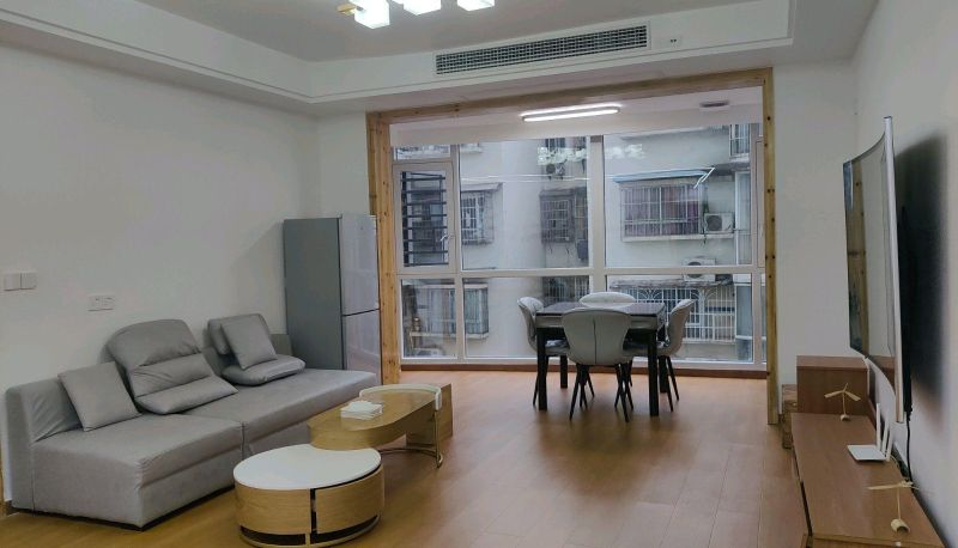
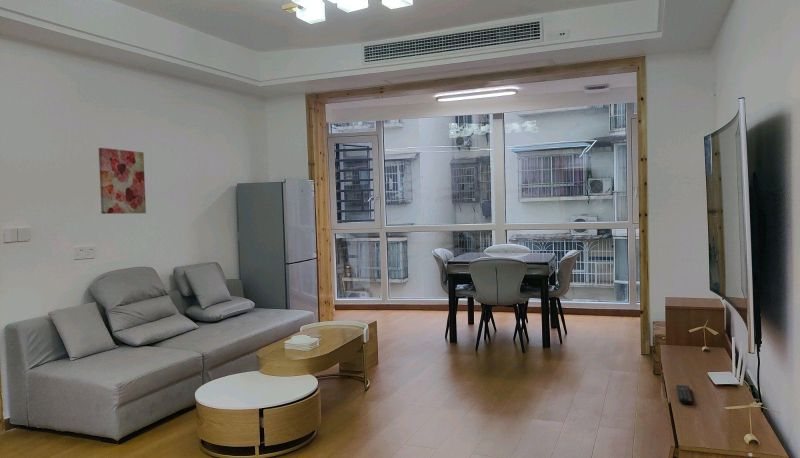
+ remote control [676,384,694,405]
+ wall art [98,147,147,215]
